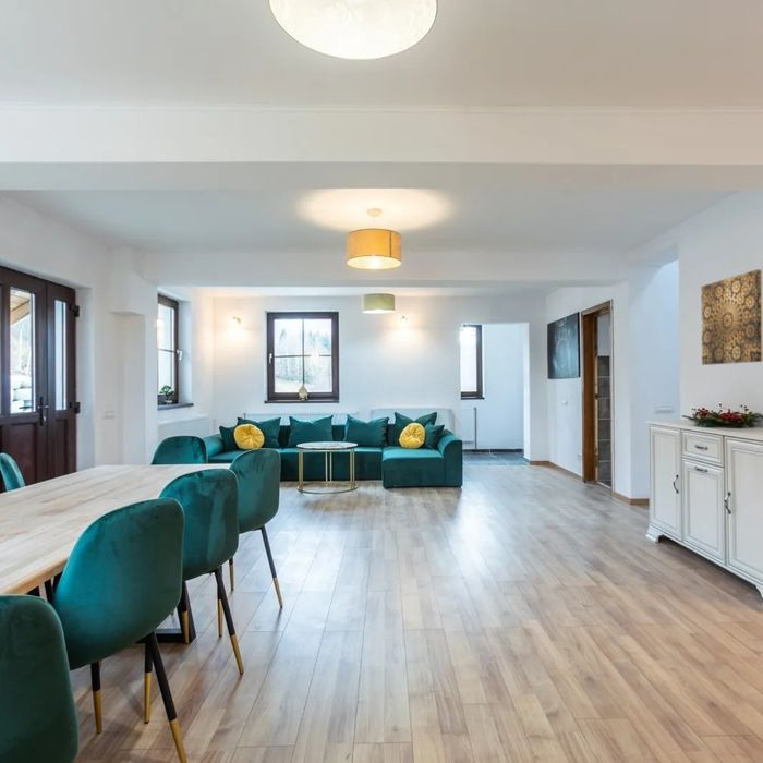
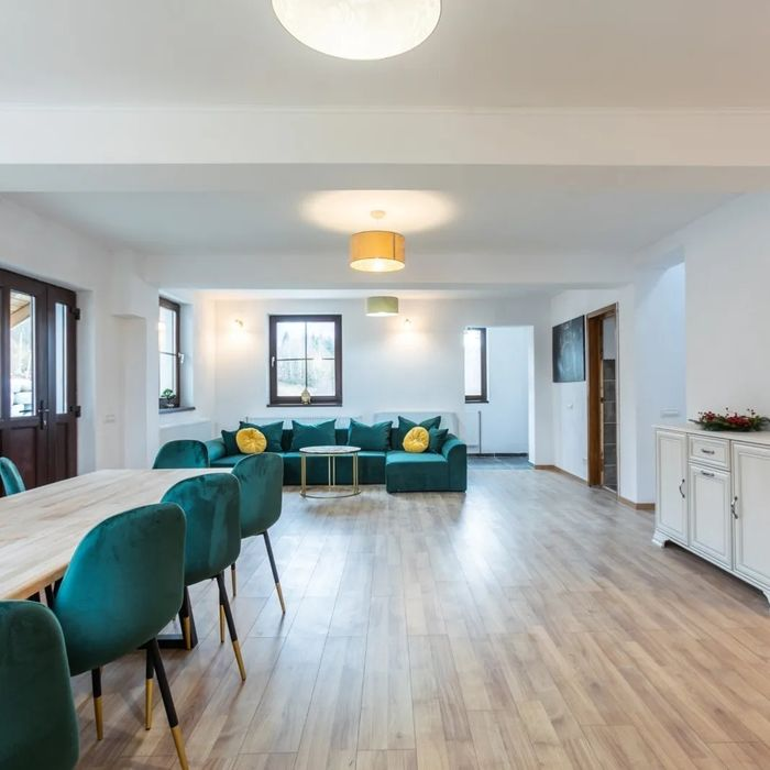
- wall art [700,268,763,366]
